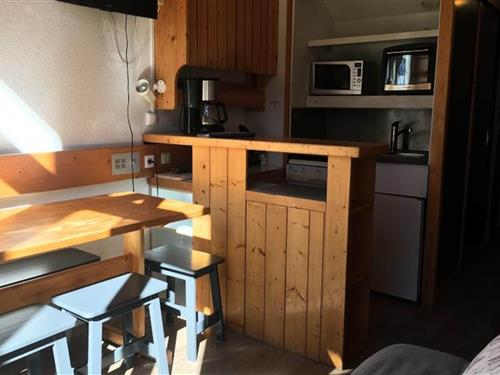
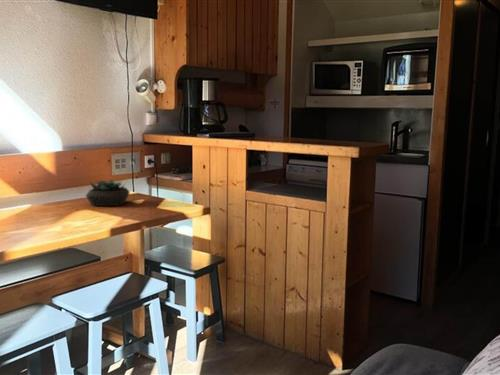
+ succulent plant [85,179,131,207]
